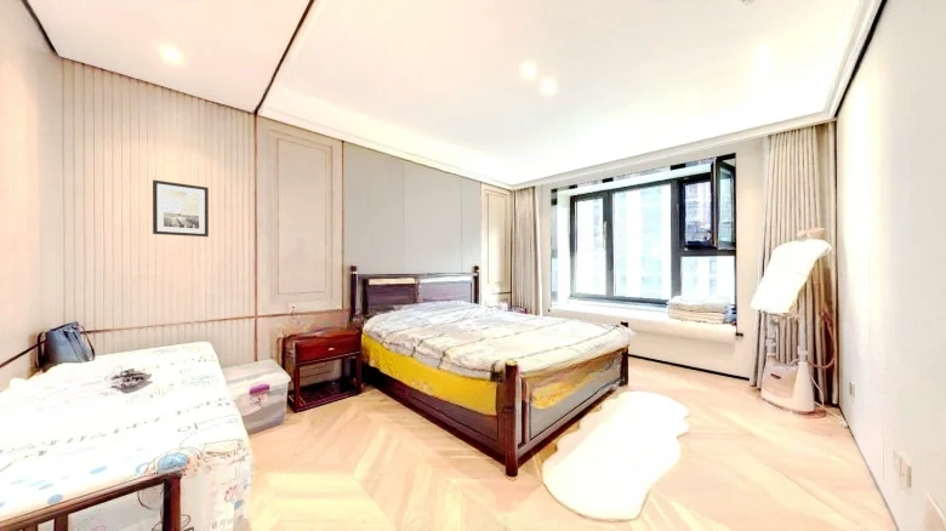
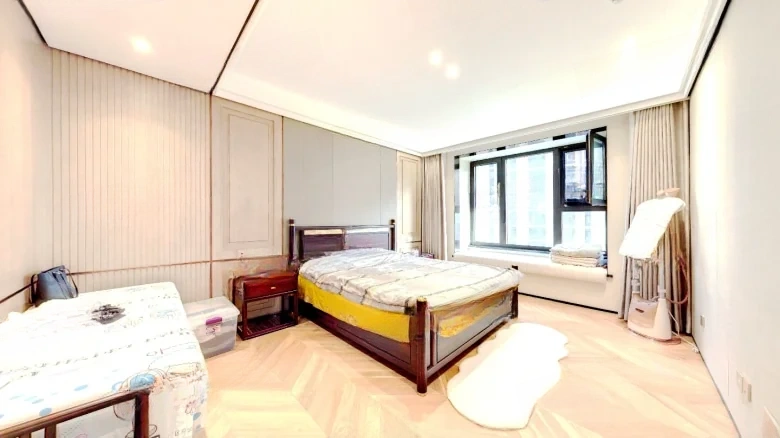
- wall art [152,178,210,238]
